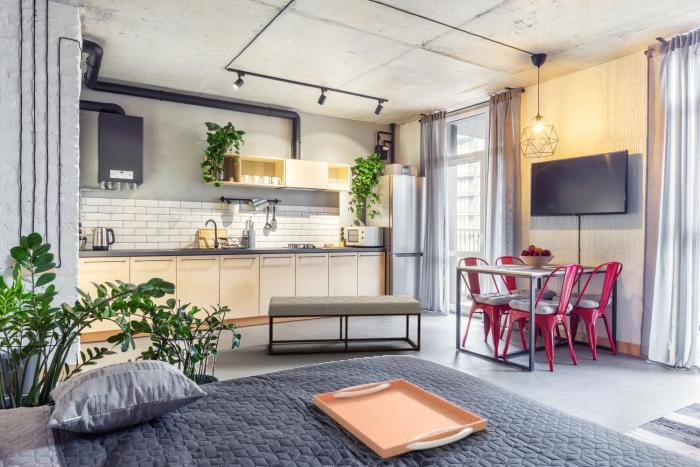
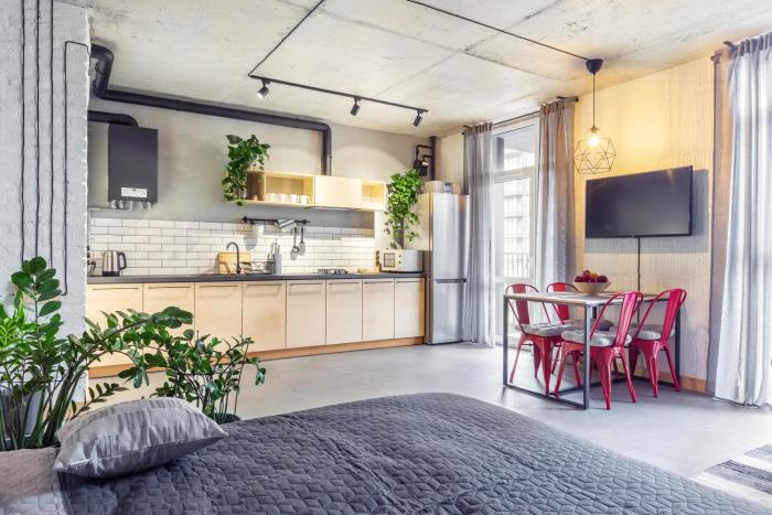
- serving tray [312,378,488,460]
- bench [267,294,423,356]
